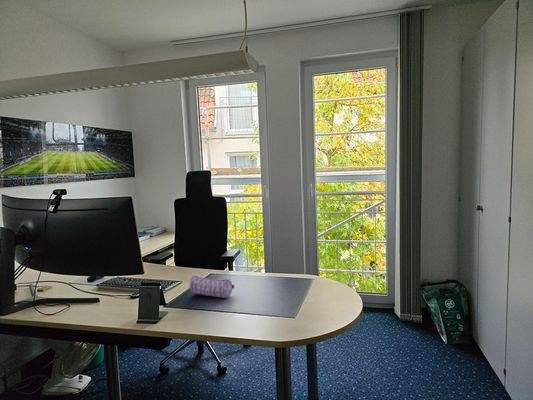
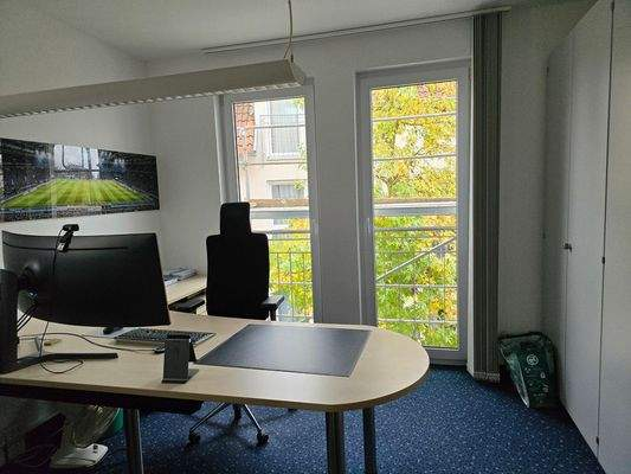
- pencil case [189,274,235,299]
